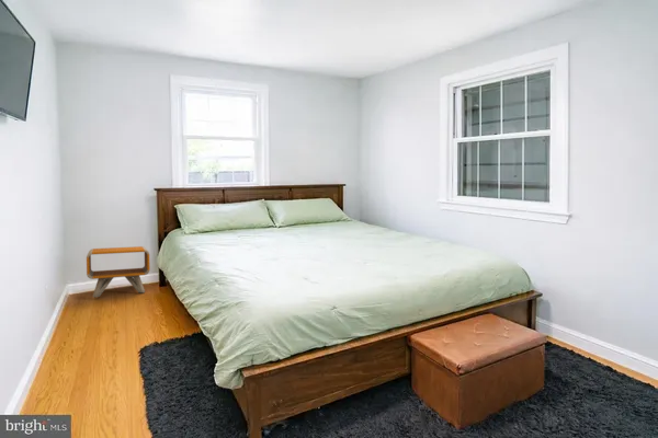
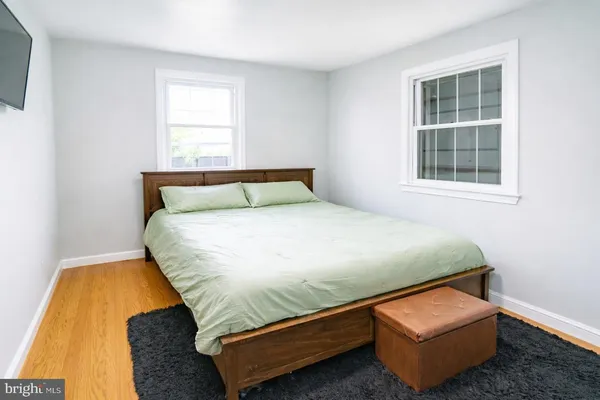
- nightstand [86,245,151,299]
